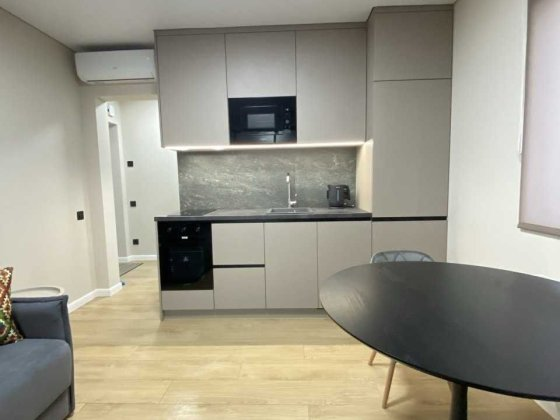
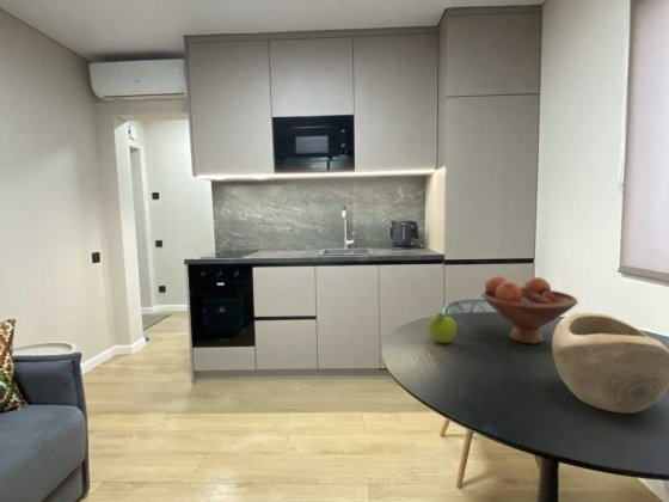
+ decorative bowl [551,312,669,415]
+ fruit bowl [480,275,579,345]
+ fruit [428,312,458,344]
